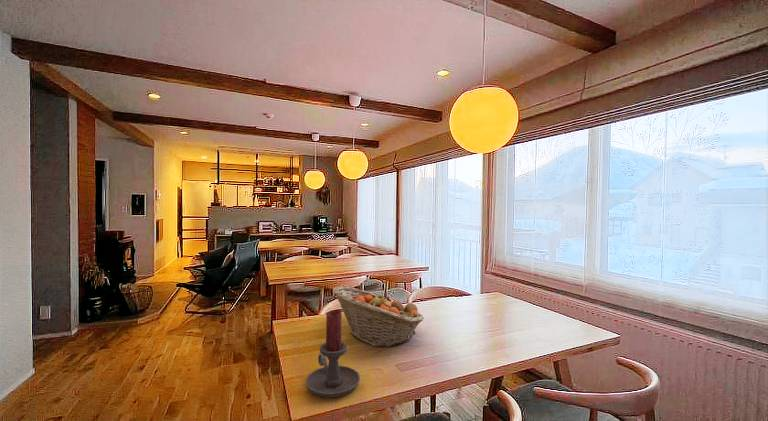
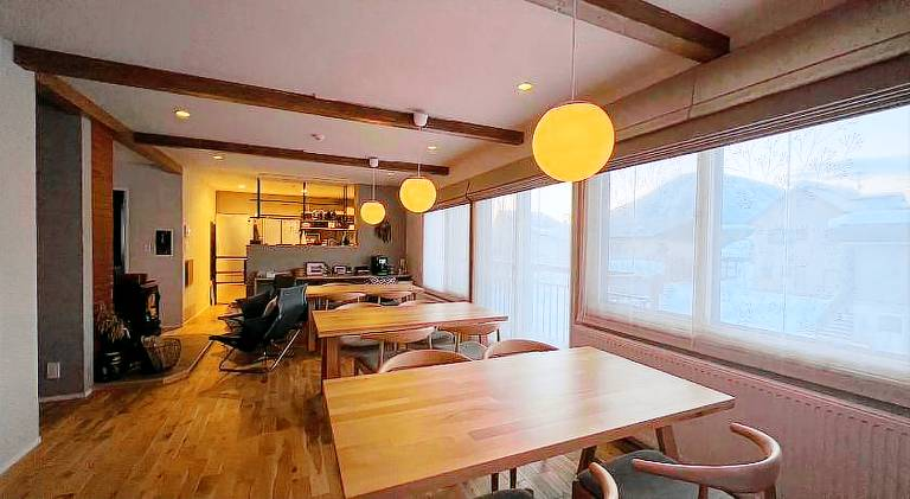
- candle holder [305,308,361,399]
- fruit basket [332,285,425,348]
